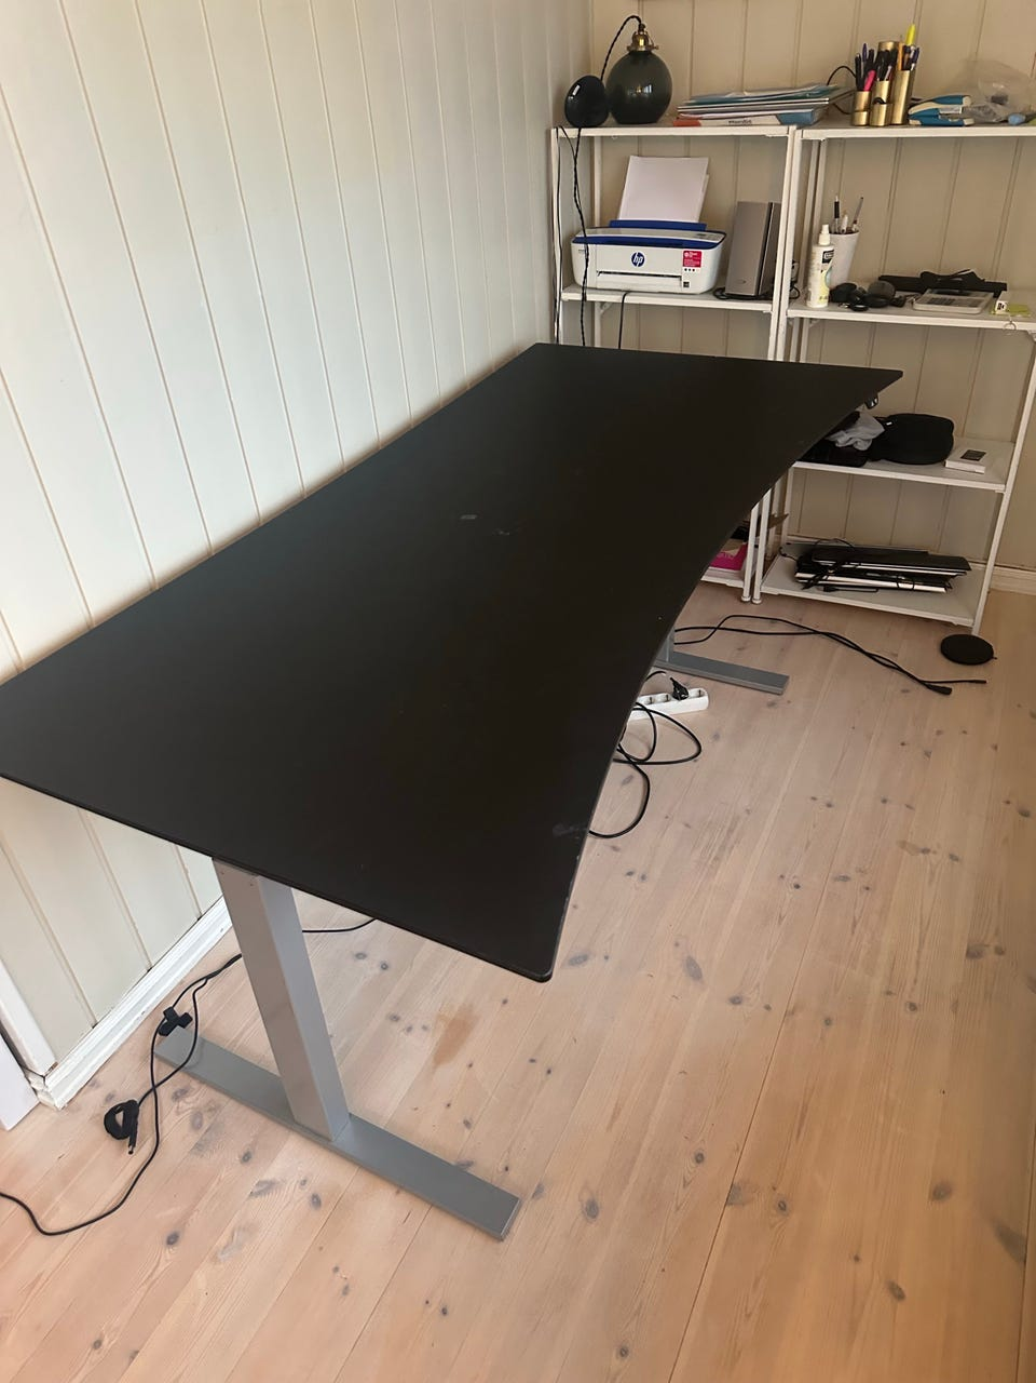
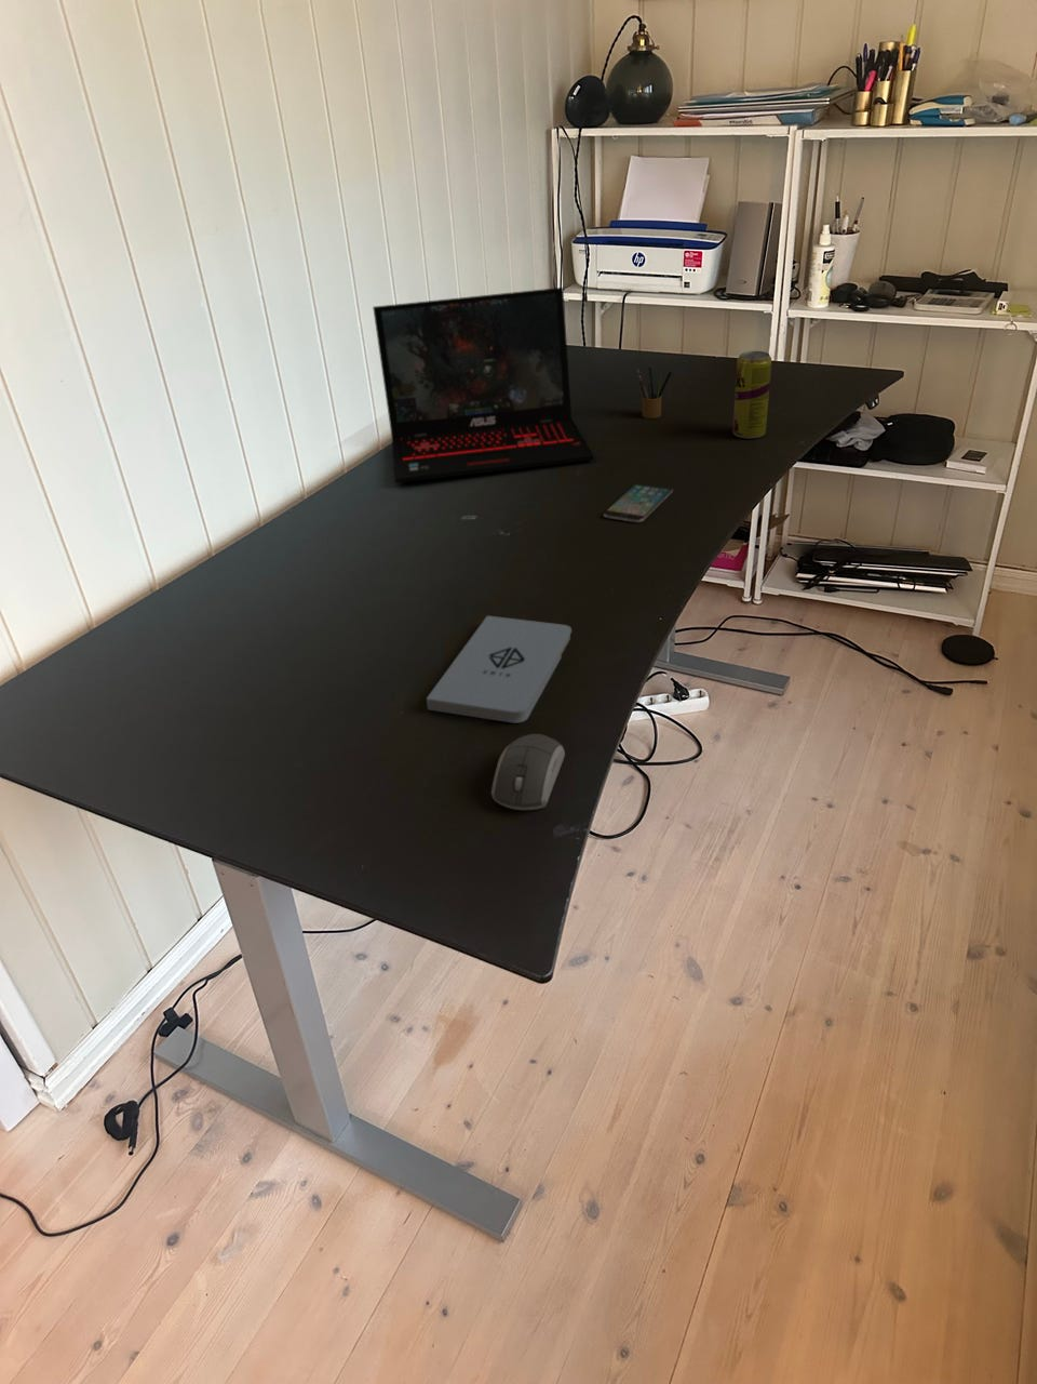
+ beverage can [731,350,772,440]
+ pencil box [635,362,673,420]
+ computer mouse [490,733,566,811]
+ laptop [371,287,595,484]
+ smartphone [602,483,674,523]
+ notepad [426,615,573,725]
